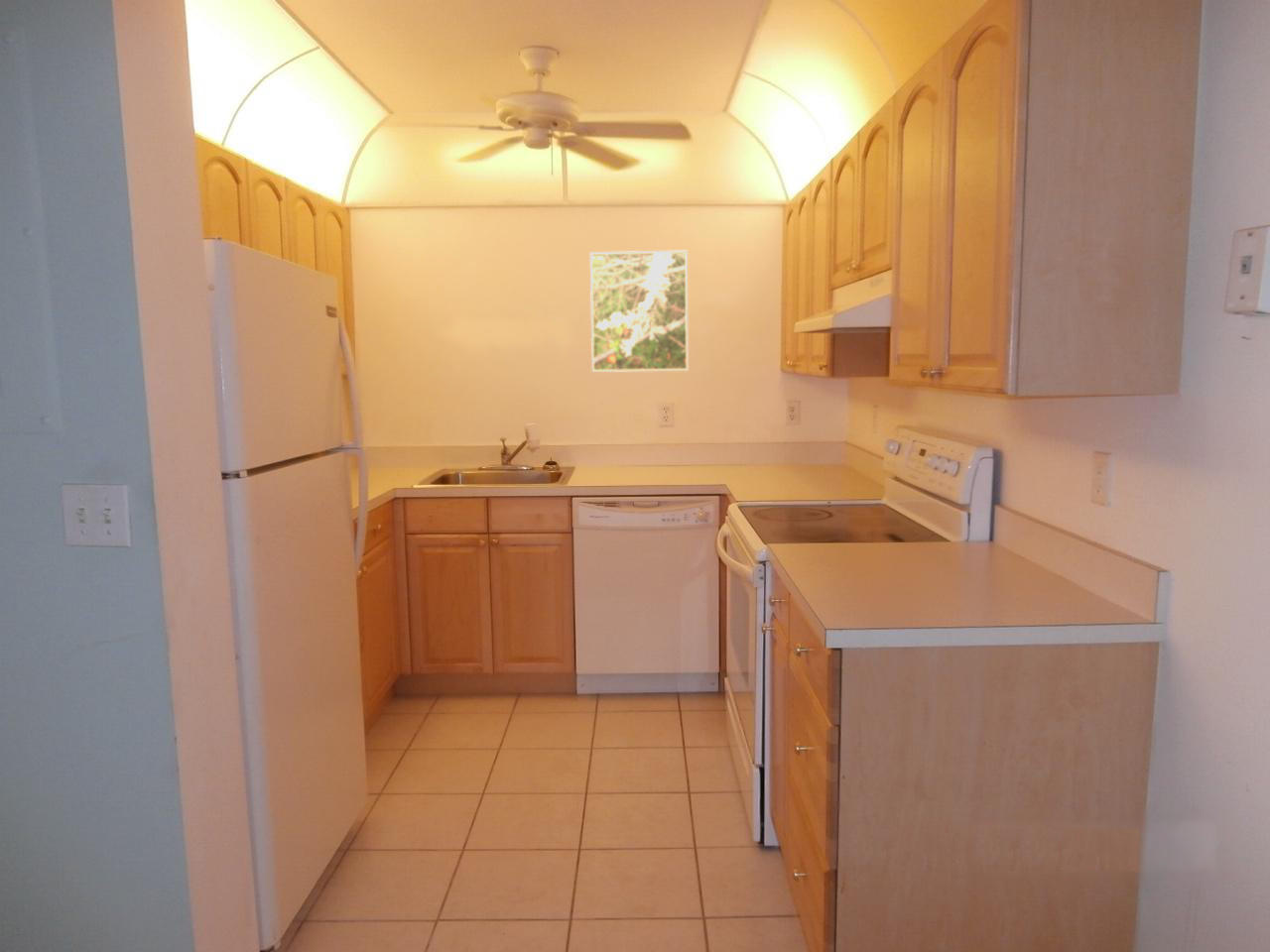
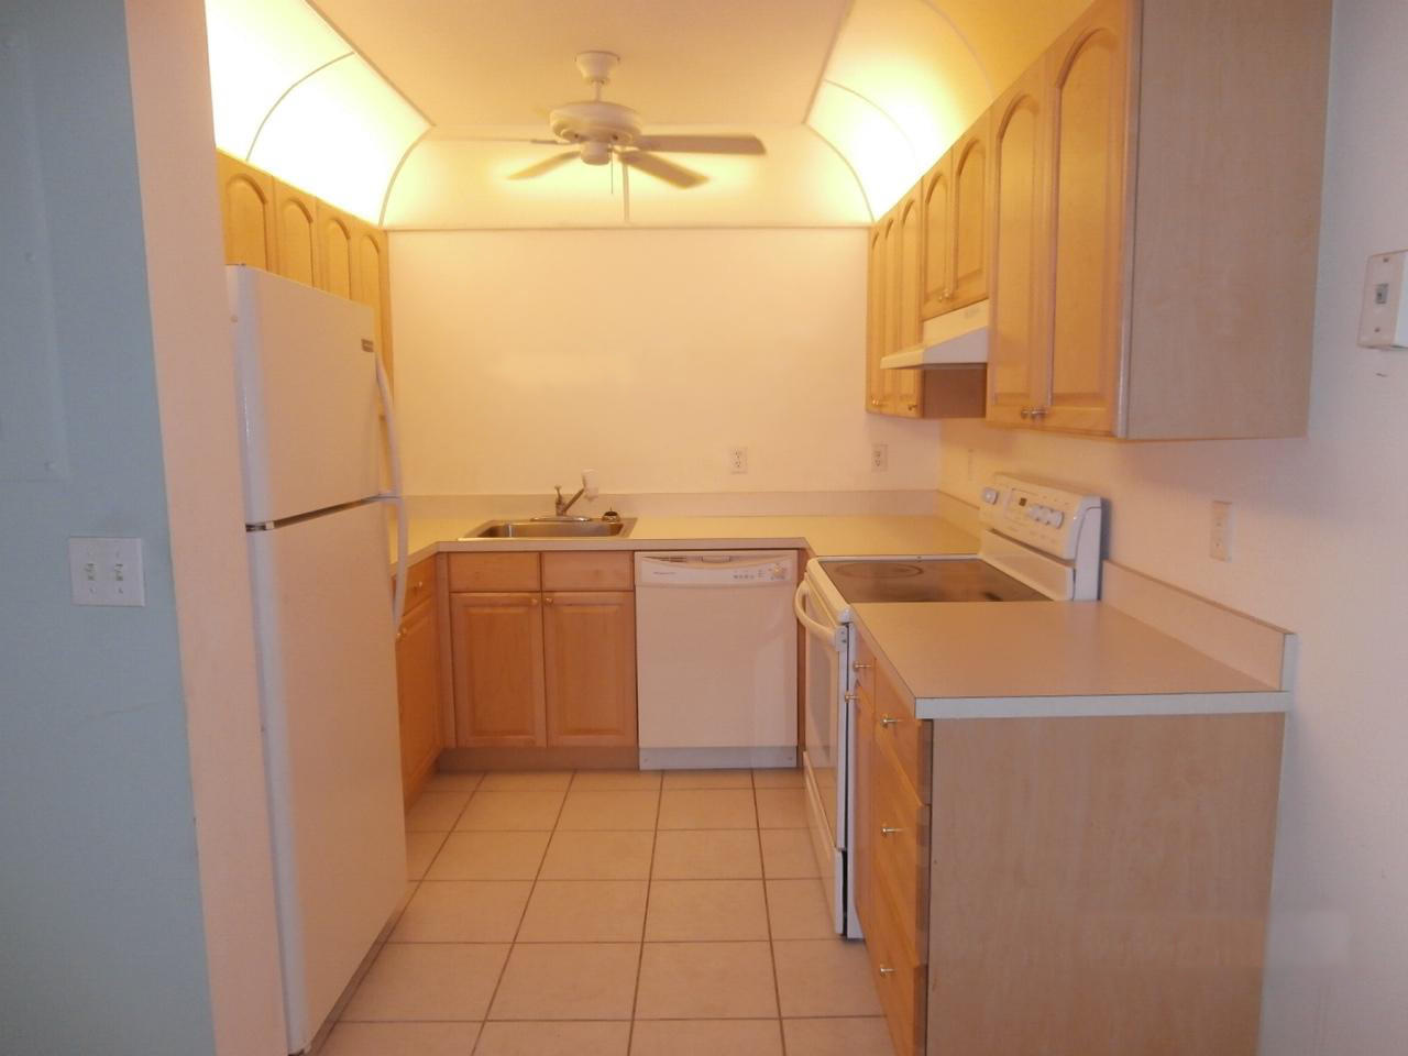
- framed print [589,250,689,373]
